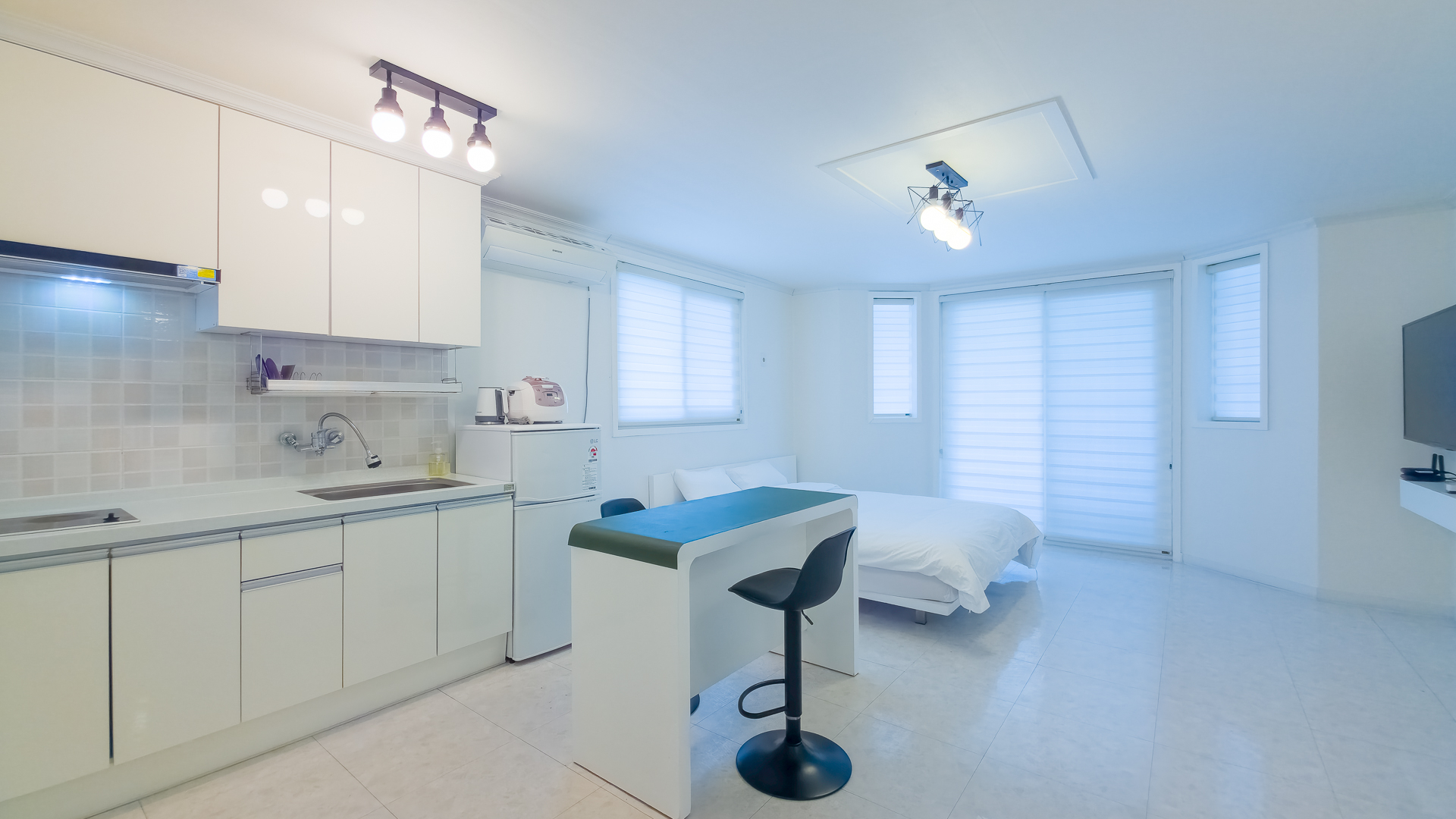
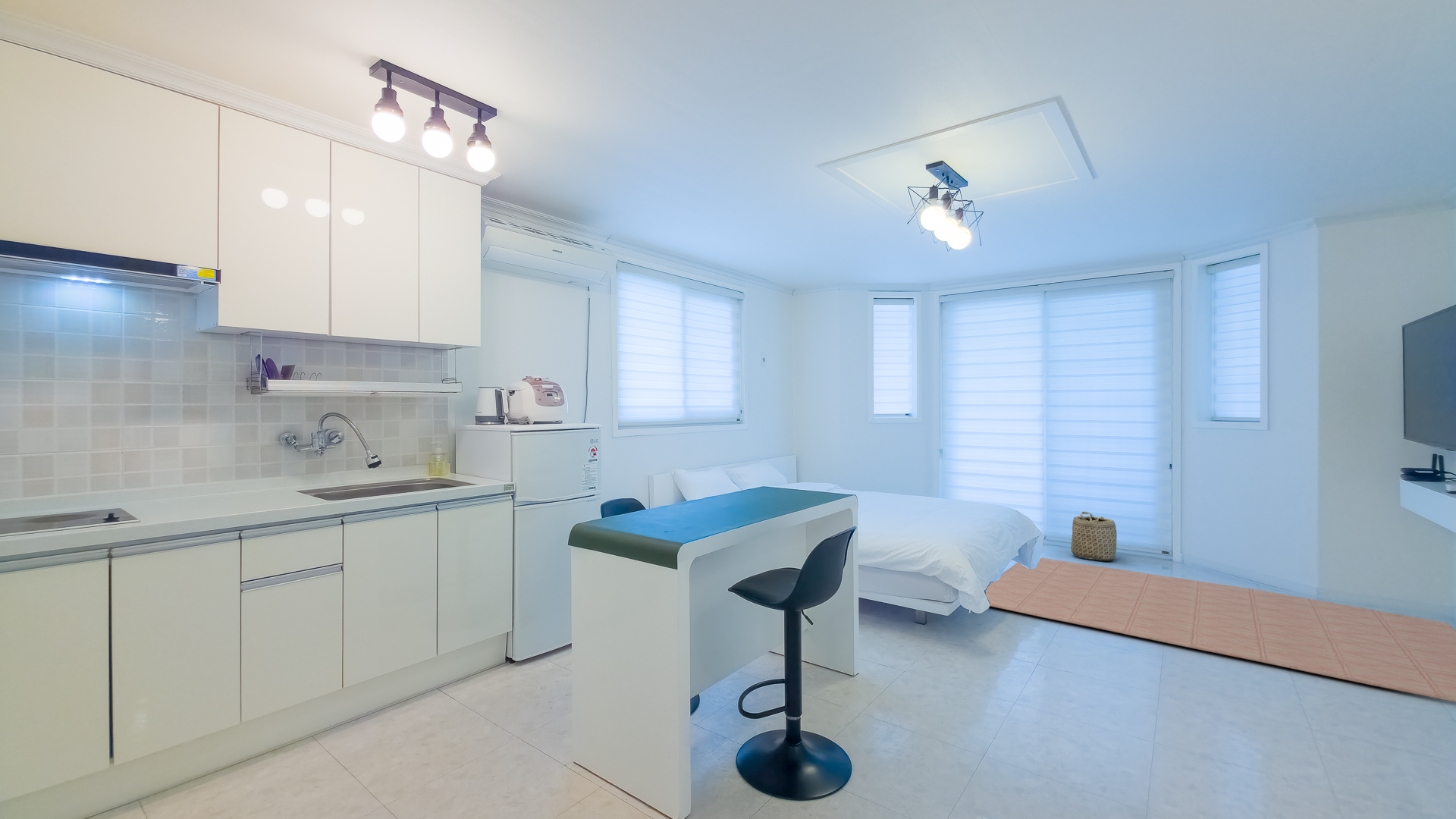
+ rug [986,557,1456,703]
+ basket [1070,511,1118,562]
